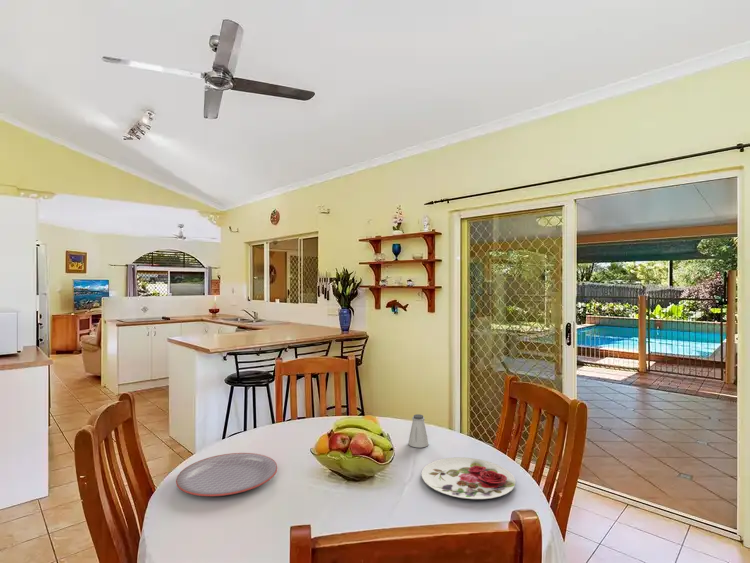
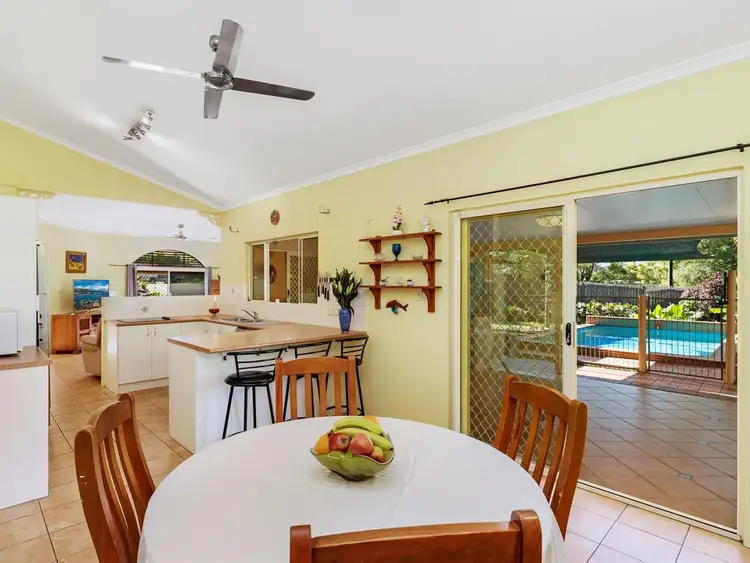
- plate [420,457,517,500]
- plate [175,452,278,497]
- saltshaker [408,413,429,448]
